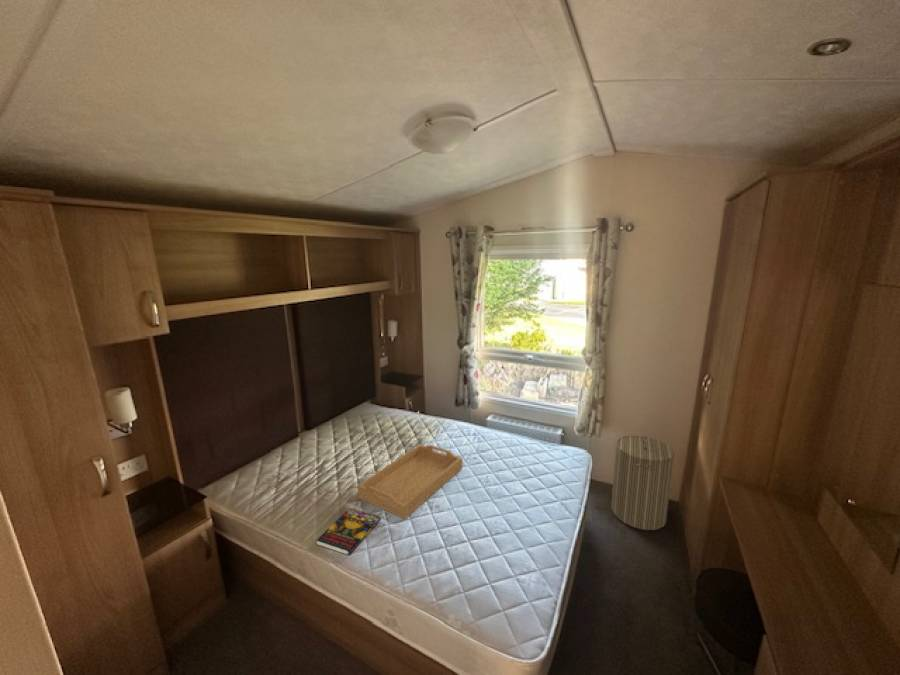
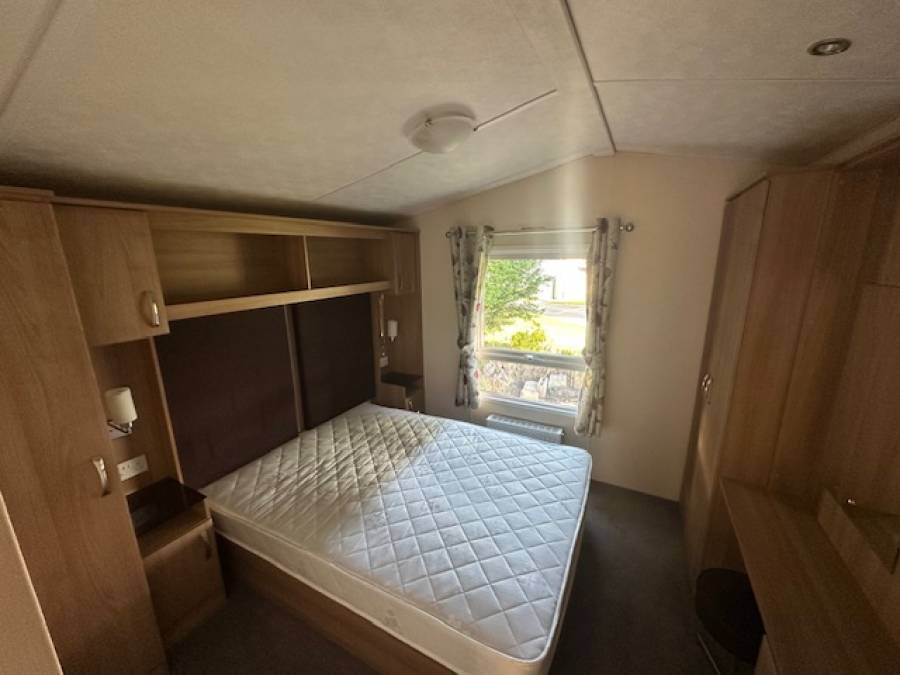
- book [315,507,381,556]
- serving tray [356,444,463,520]
- laundry hamper [610,434,675,531]
